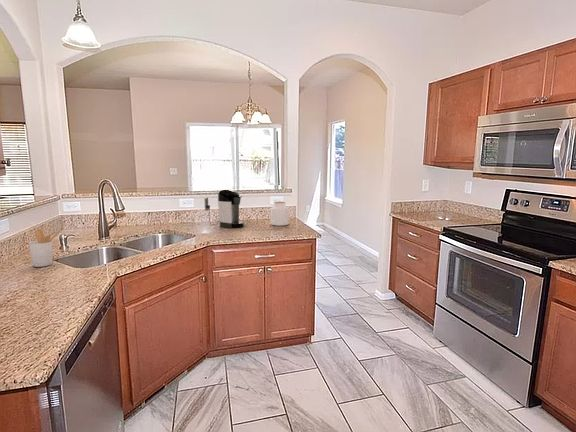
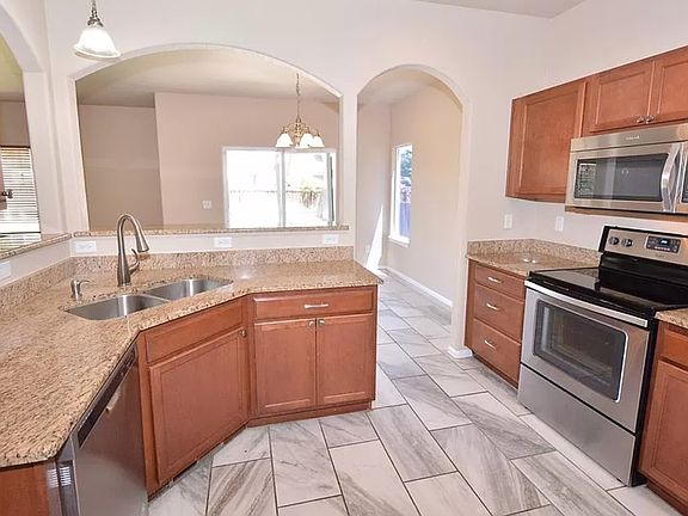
- coffee maker [203,188,245,229]
- utensil holder [28,228,62,268]
- jar [269,200,290,227]
